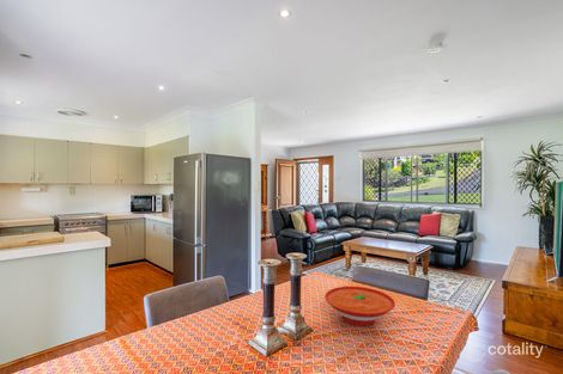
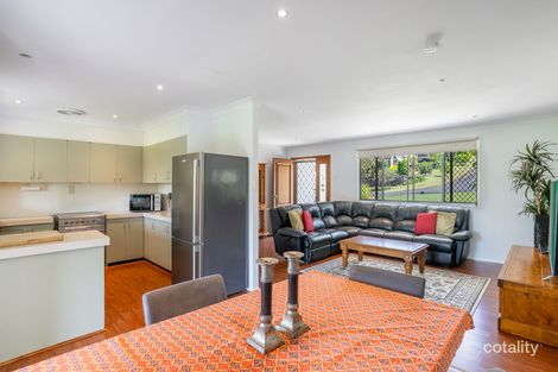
- bowl [323,286,396,326]
